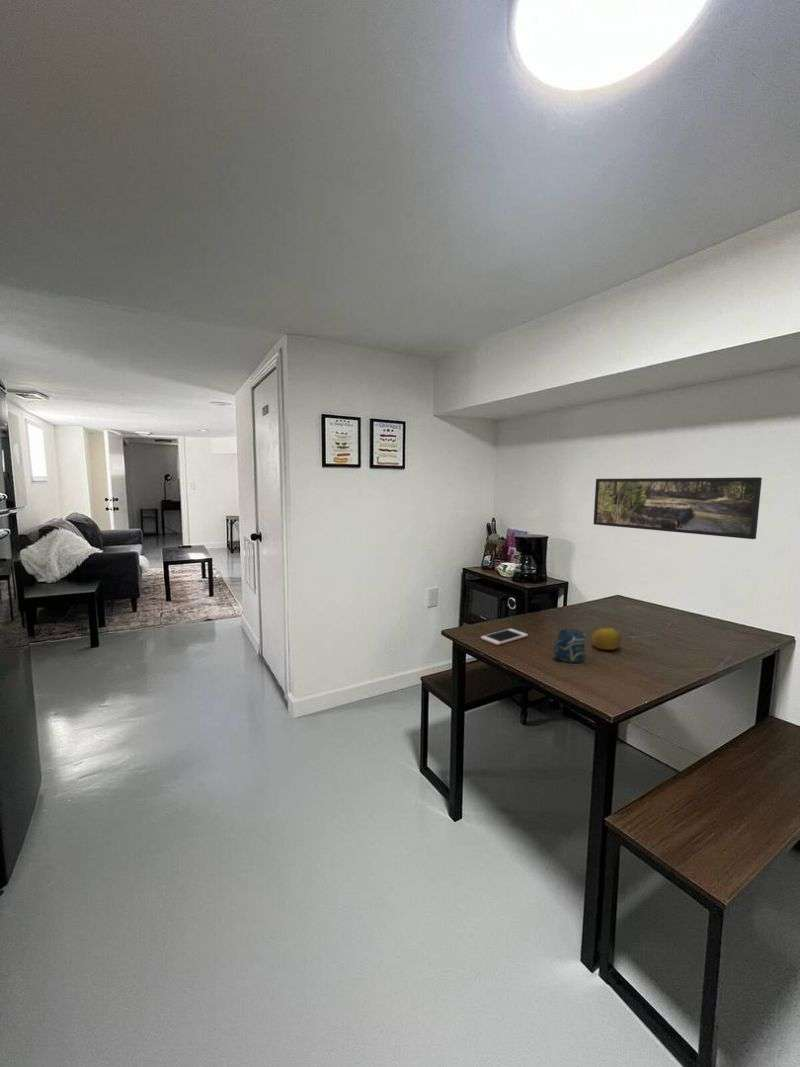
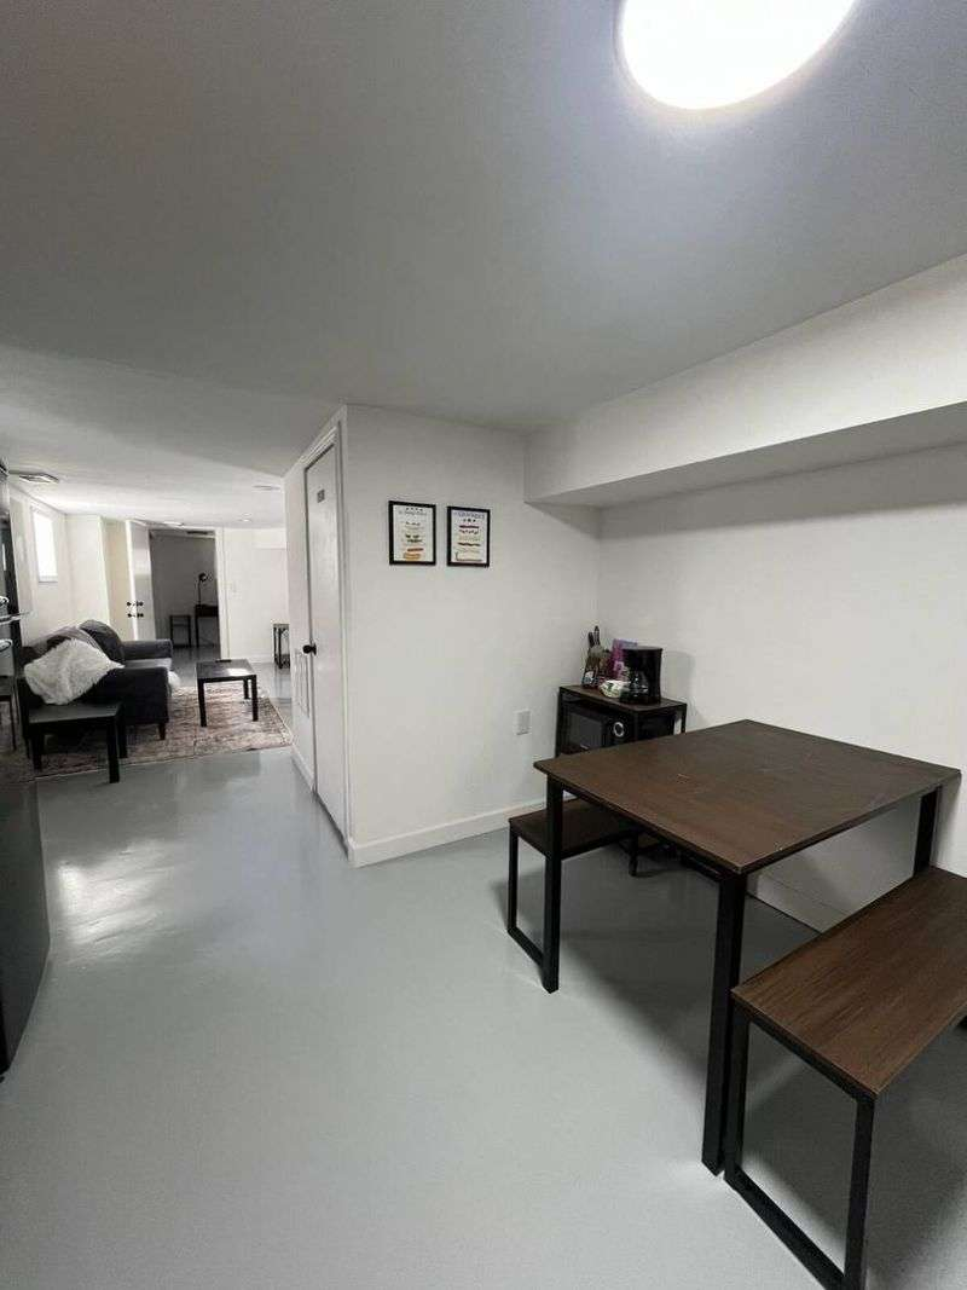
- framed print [593,476,763,540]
- cup [553,628,587,664]
- cell phone [480,628,529,646]
- fruit [591,627,622,650]
